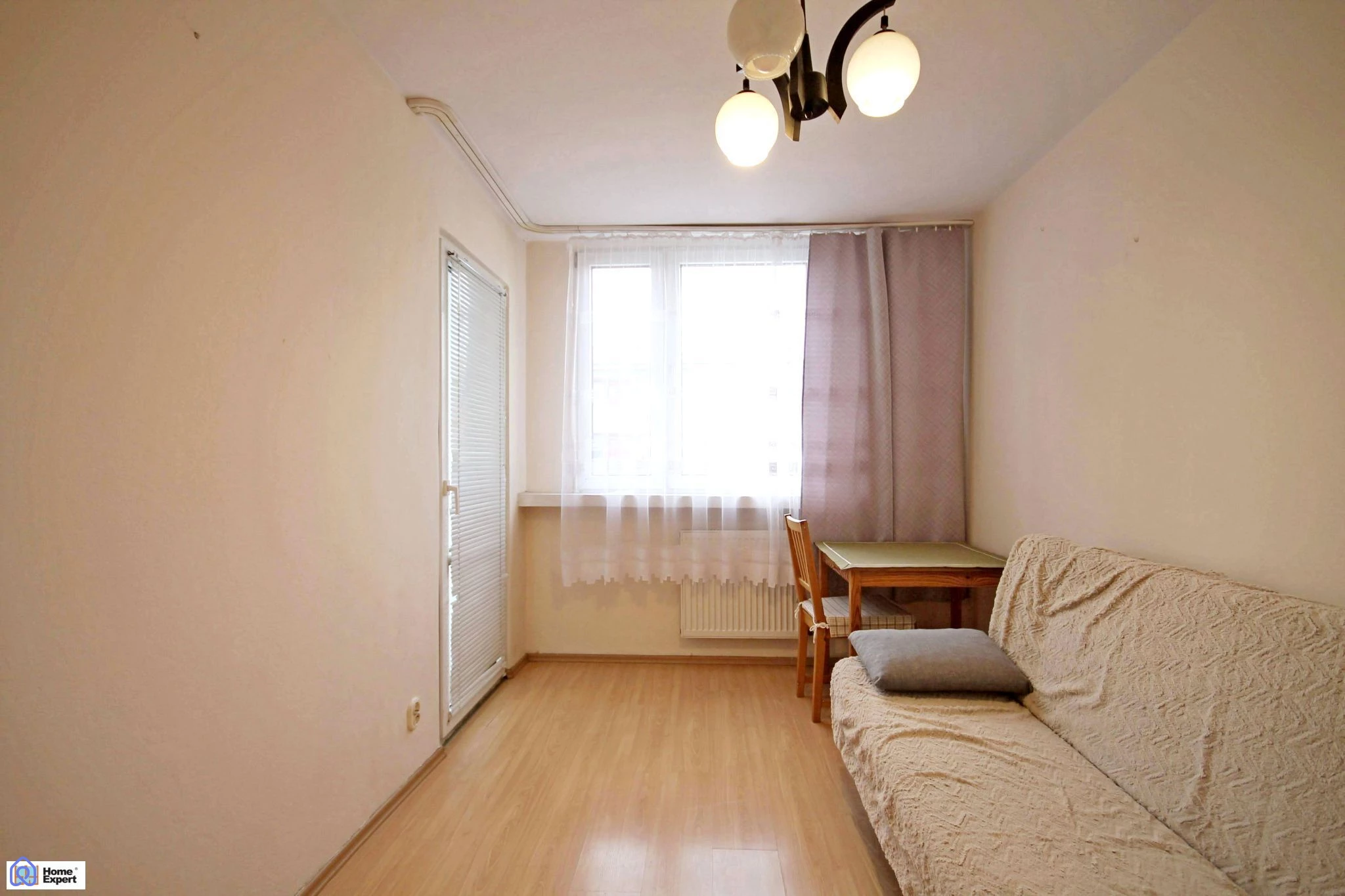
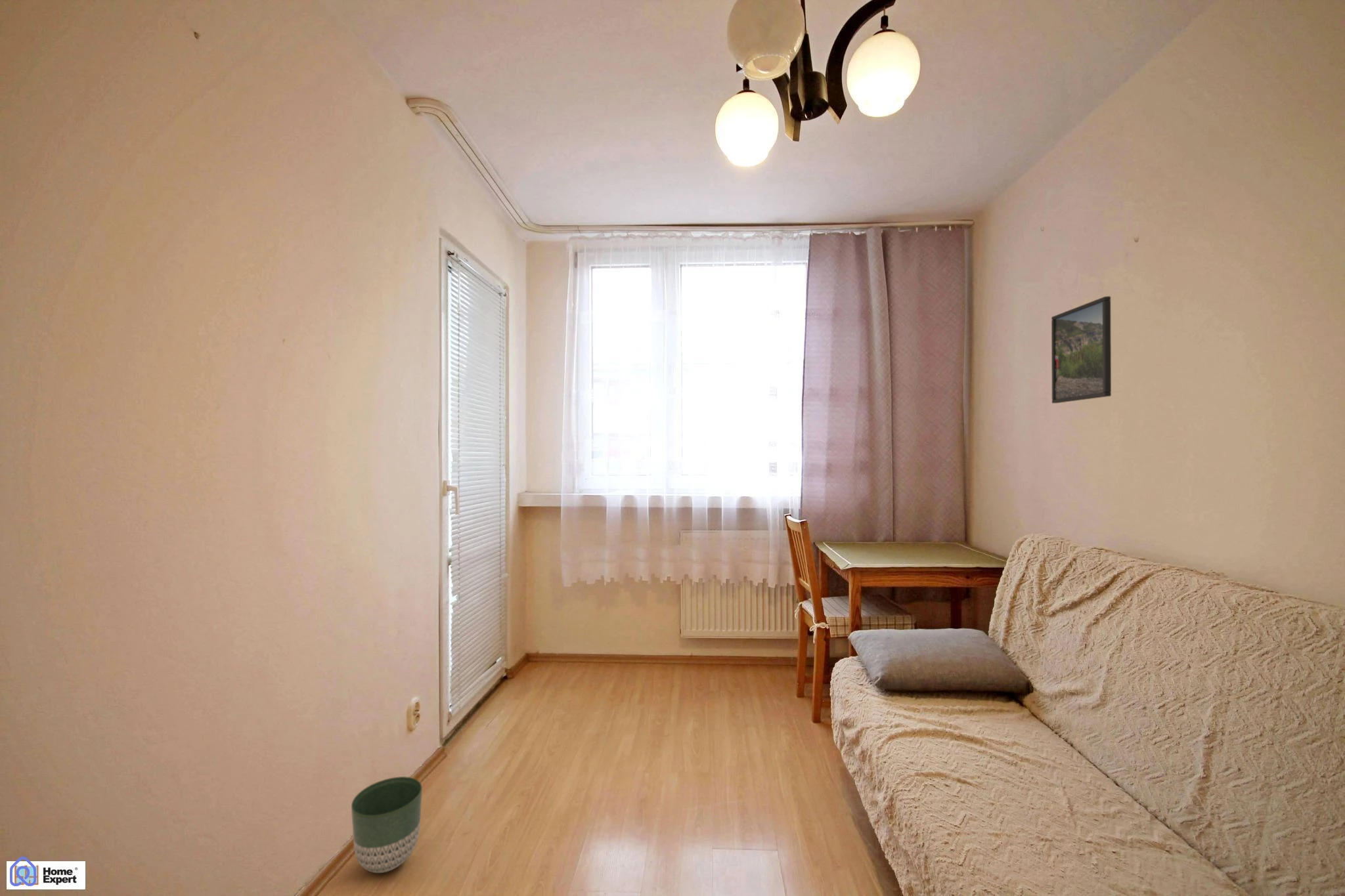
+ planter [351,776,423,874]
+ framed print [1051,295,1112,404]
